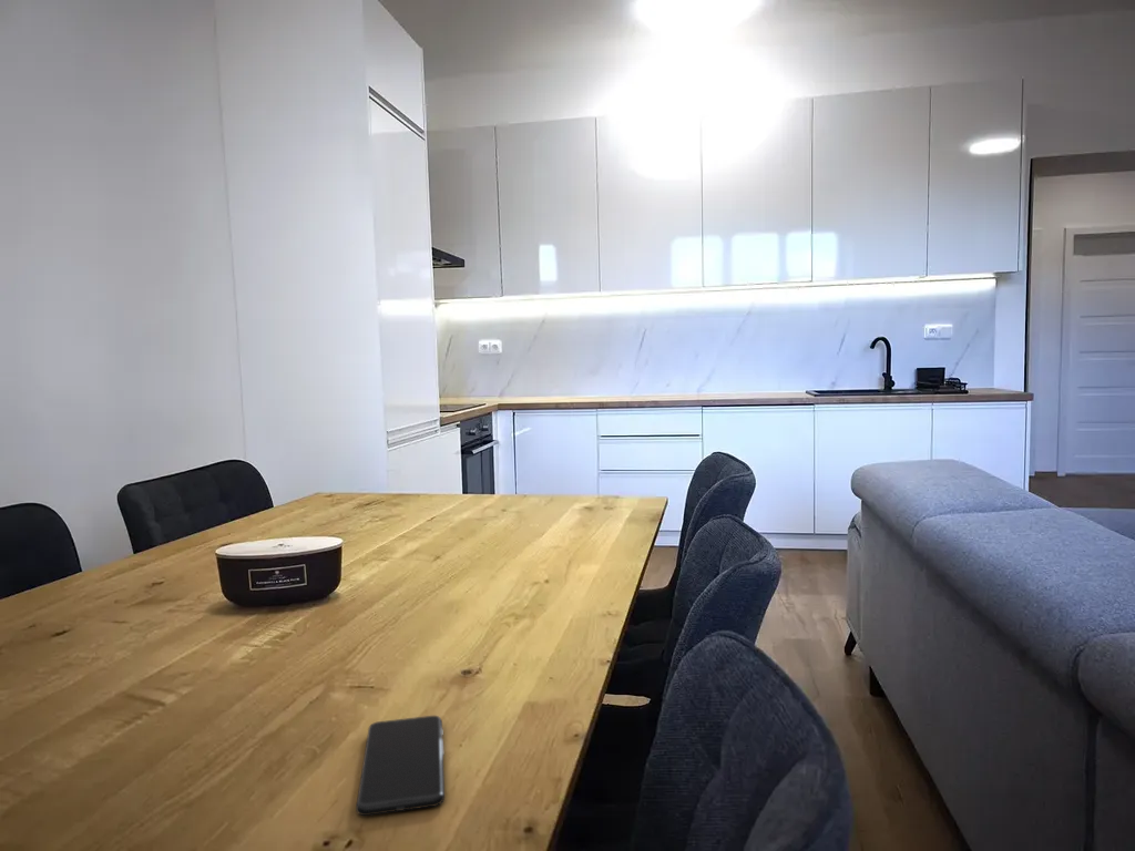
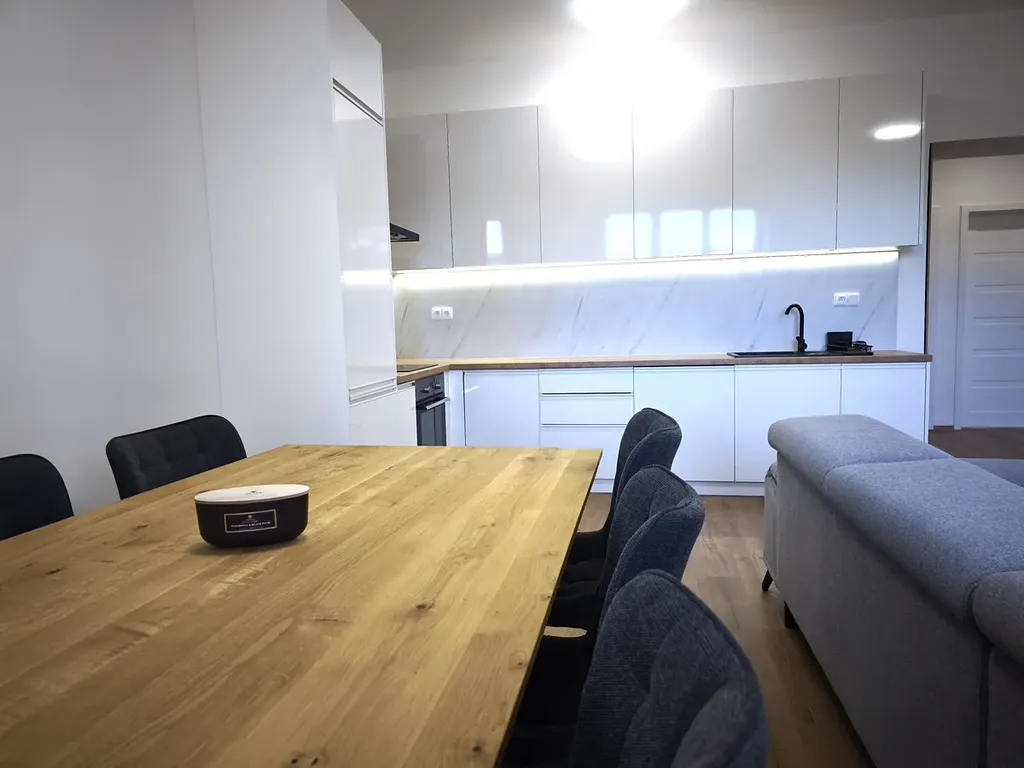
- smartphone [355,715,446,817]
